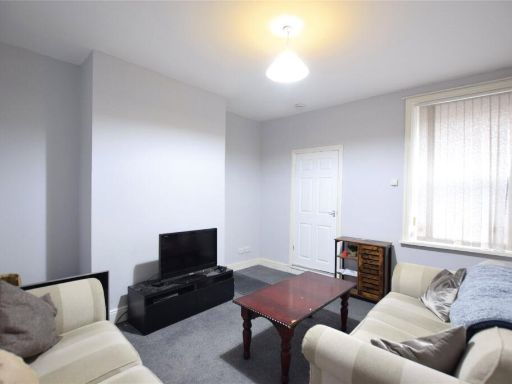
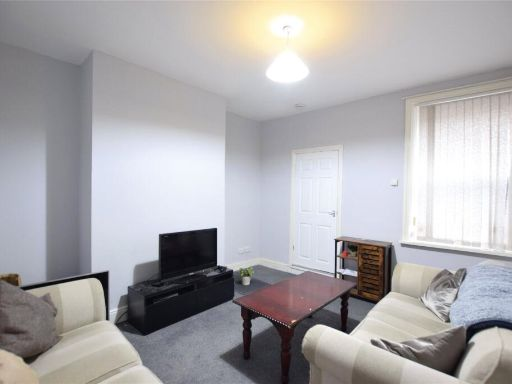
+ potted plant [235,266,255,286]
